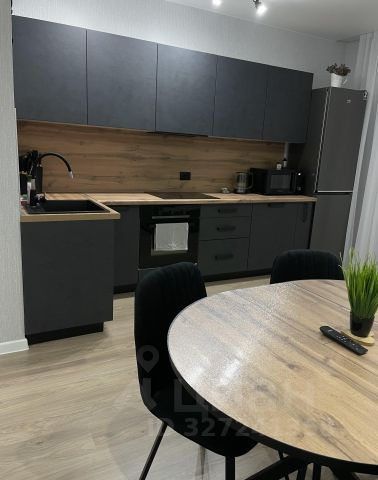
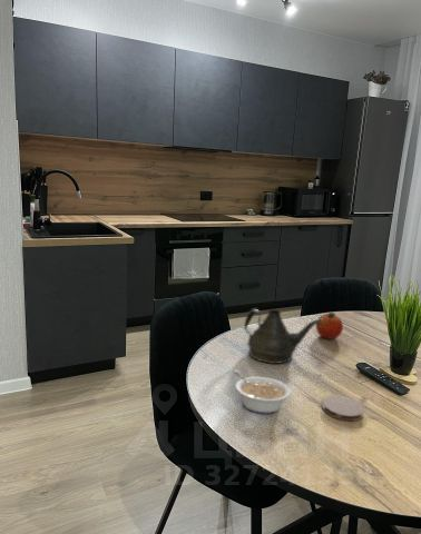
+ fruit [315,312,344,340]
+ coaster [322,394,365,422]
+ legume [233,369,292,415]
+ teapot [243,308,323,365]
